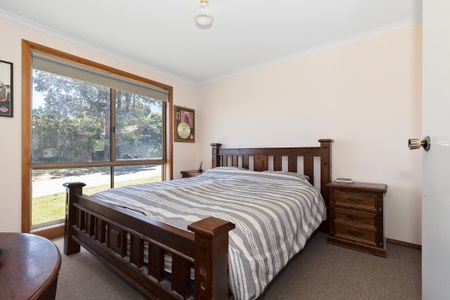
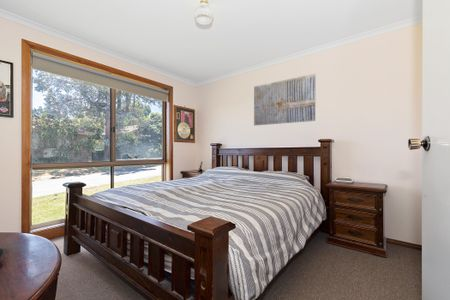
+ wall art [253,73,317,126]
